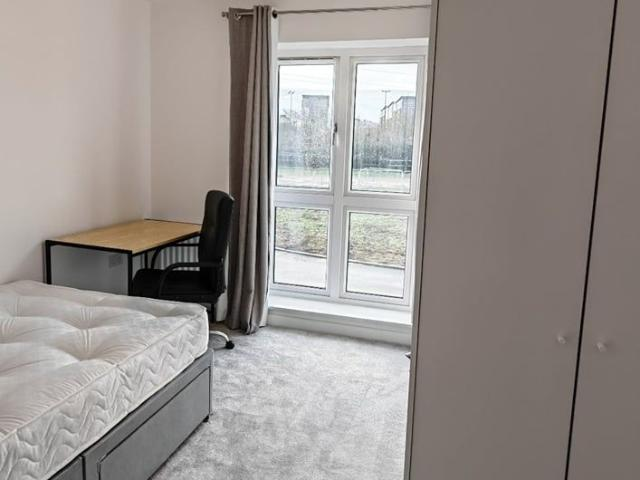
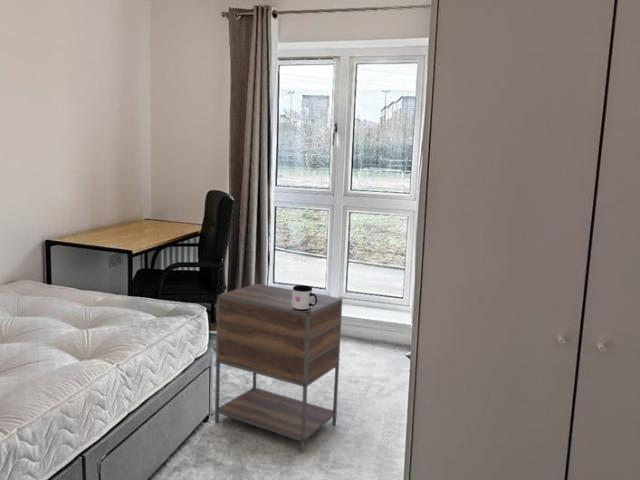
+ nightstand [214,283,343,453]
+ mug [292,284,317,311]
